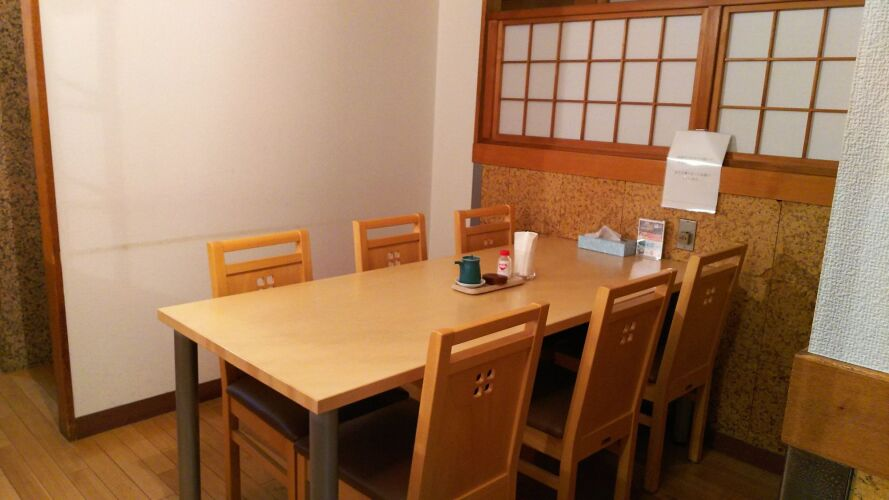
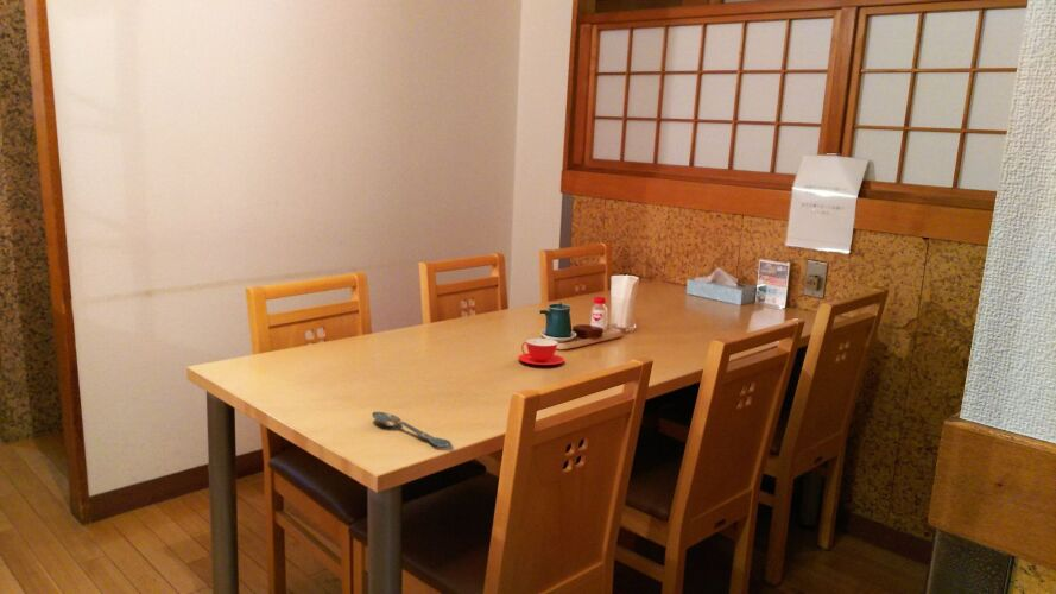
+ spoon [371,411,455,450]
+ teacup [517,337,565,366]
